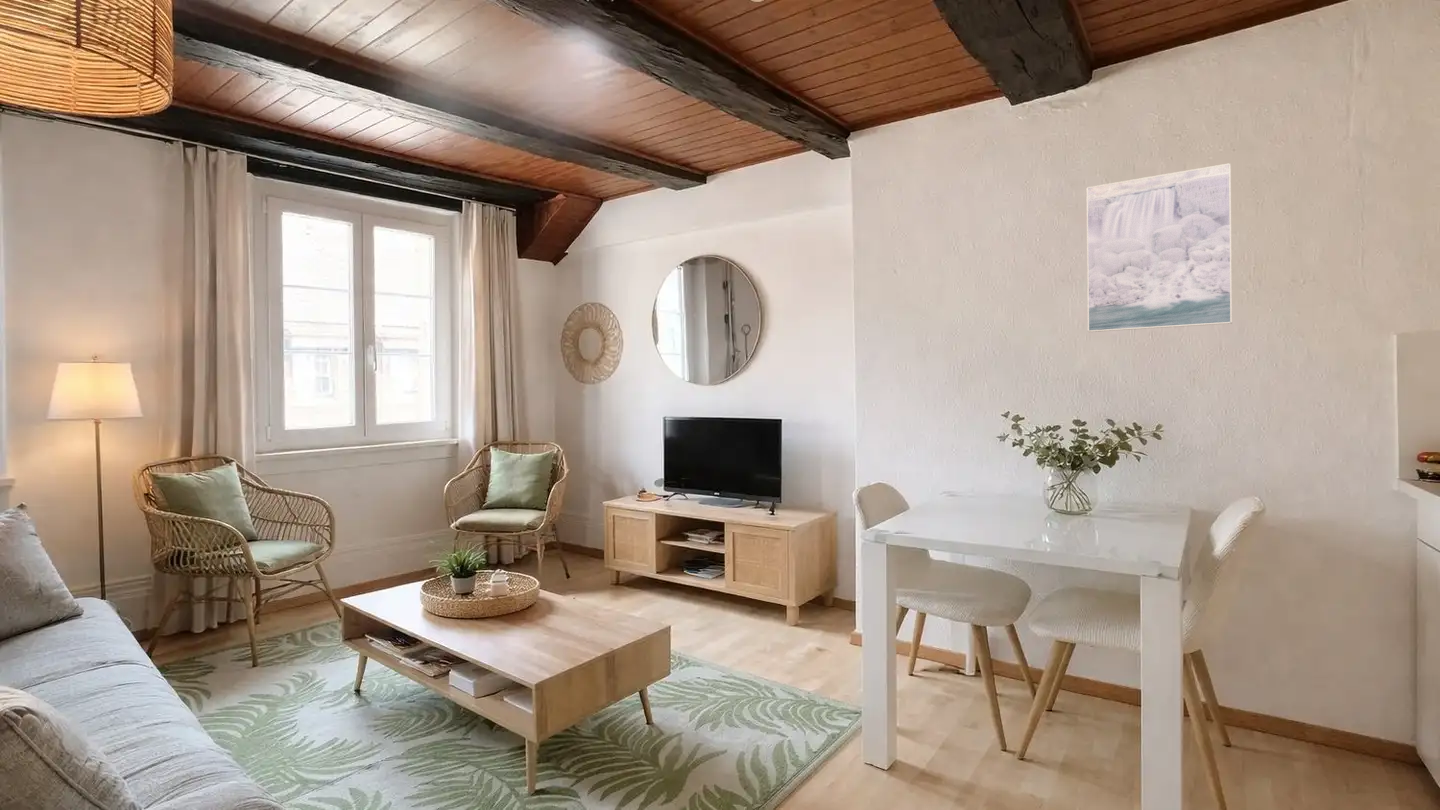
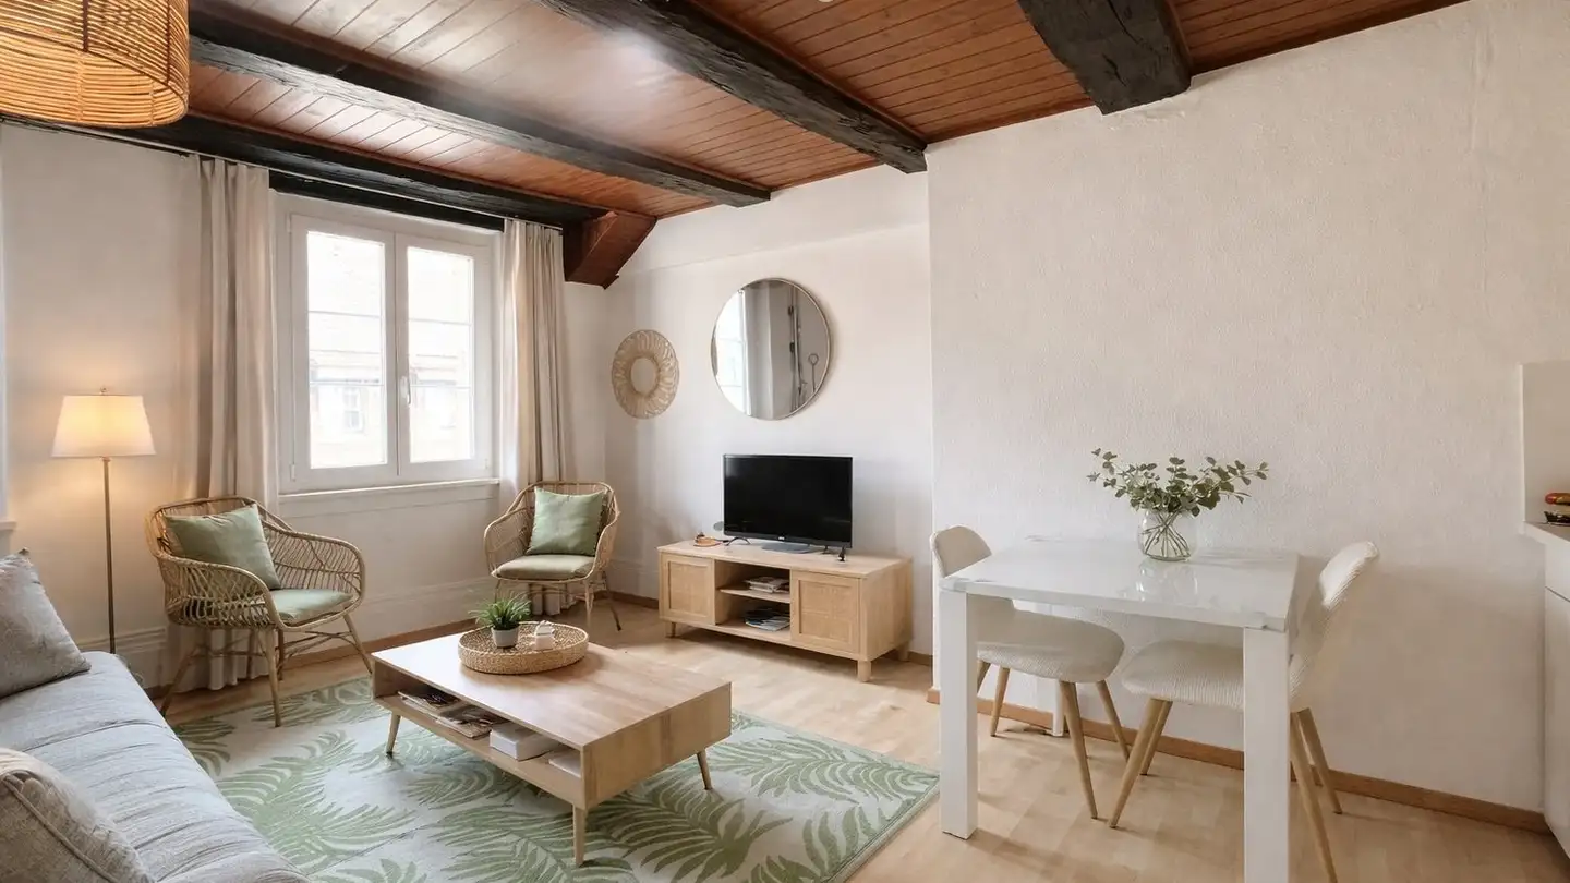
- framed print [1086,162,1233,333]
